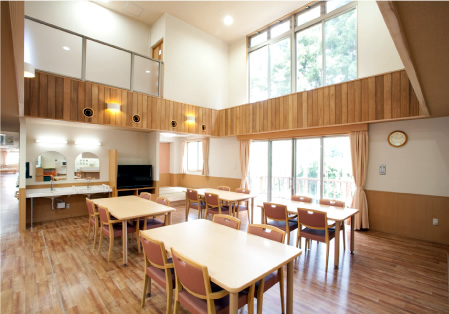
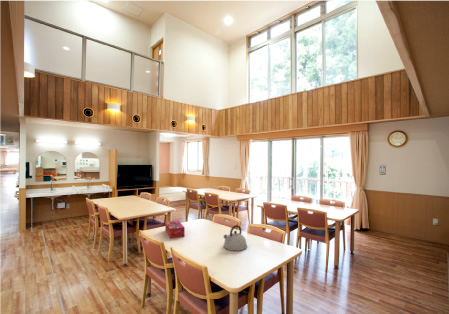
+ tissue box [164,219,186,240]
+ kettle [223,224,248,252]
